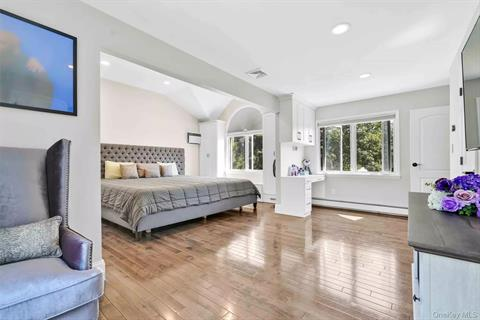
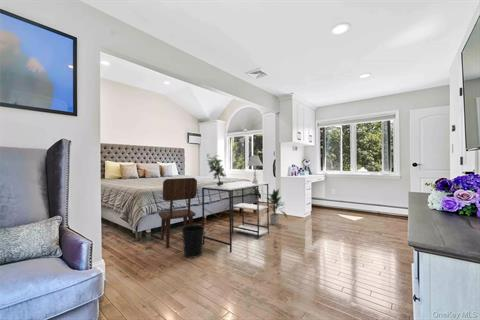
+ dining chair [158,177,198,249]
+ table lamp [246,155,264,184]
+ wastebasket [181,224,206,259]
+ indoor plant [263,188,288,226]
+ desk [200,180,271,253]
+ potted plant [206,154,227,186]
